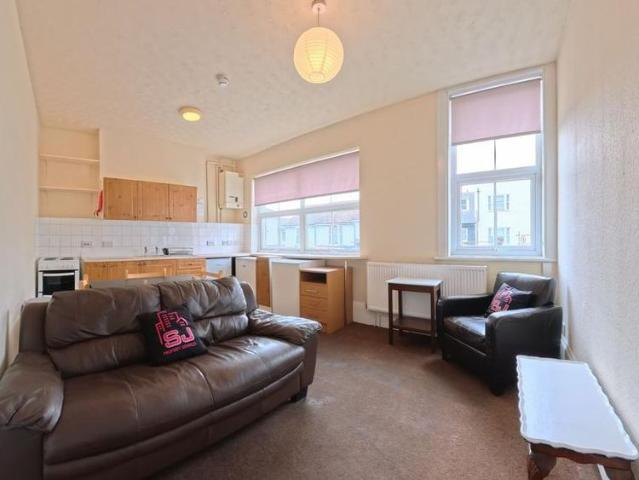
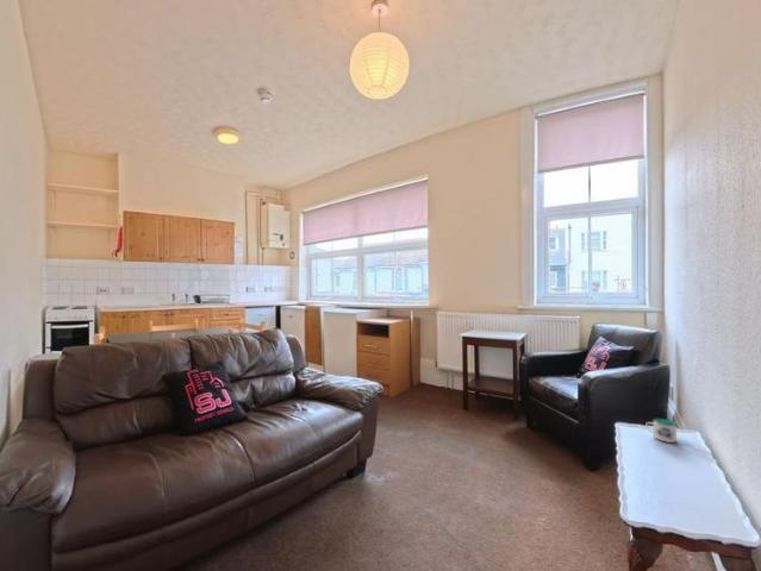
+ mug [645,416,679,444]
